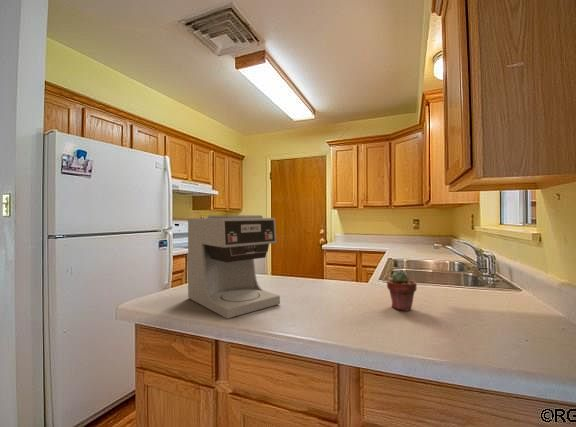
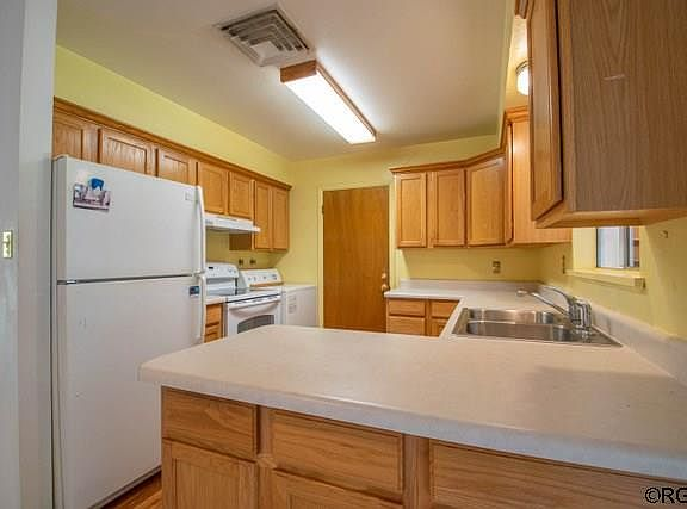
- coffee maker [187,214,281,320]
- potted succulent [386,270,418,312]
